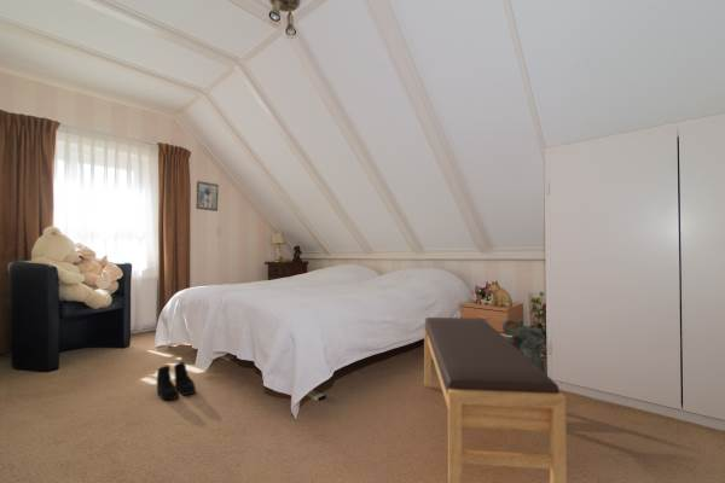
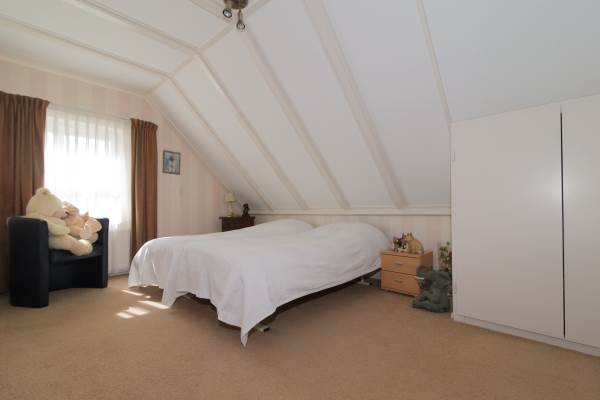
- bench [423,316,568,483]
- boots [156,361,197,401]
